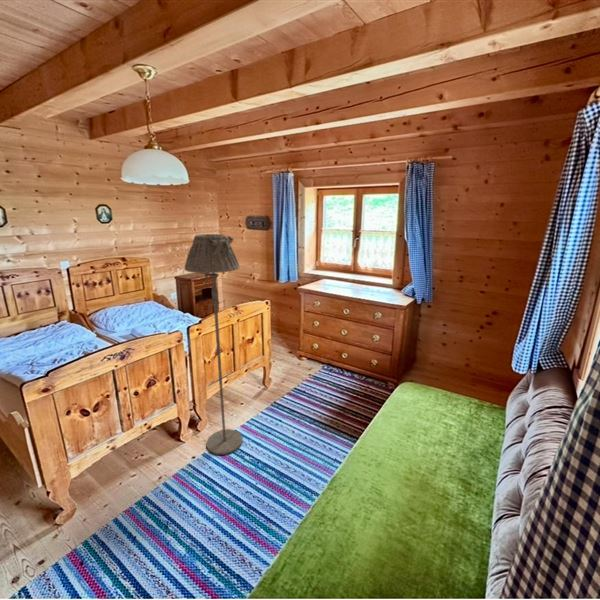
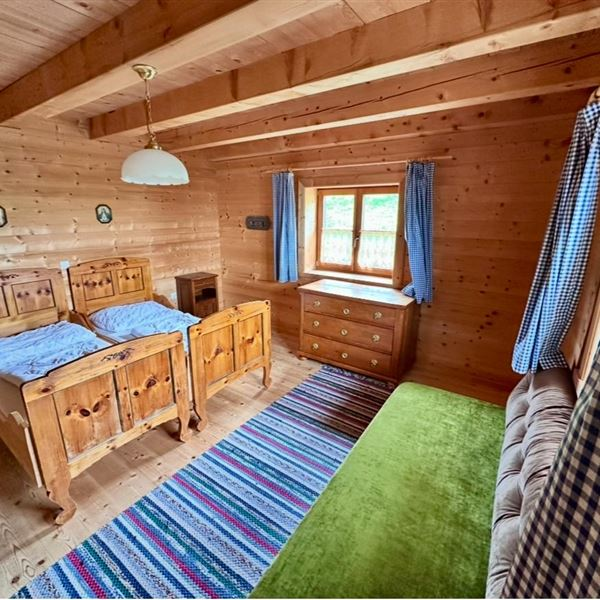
- floor lamp [184,233,244,456]
